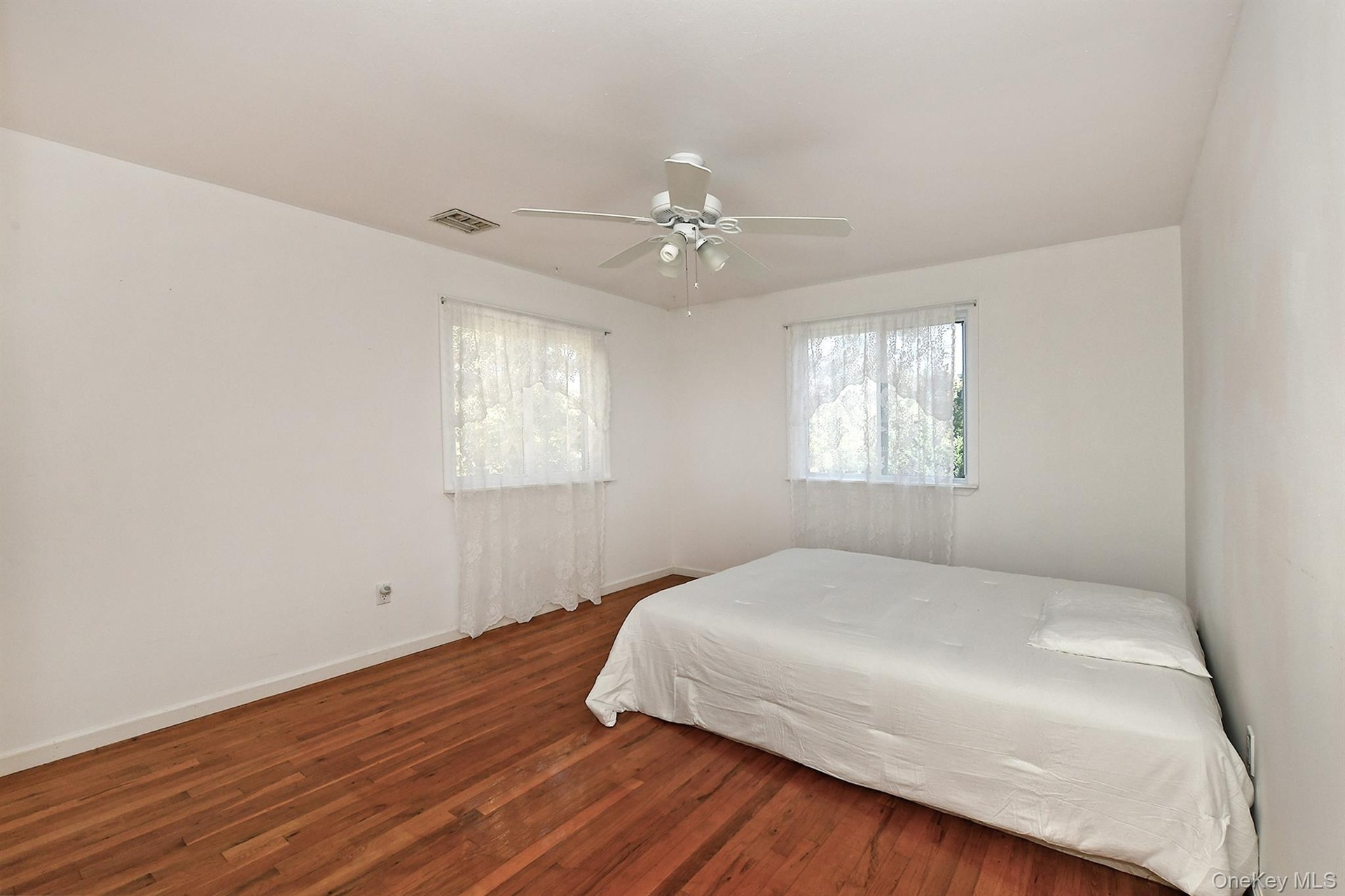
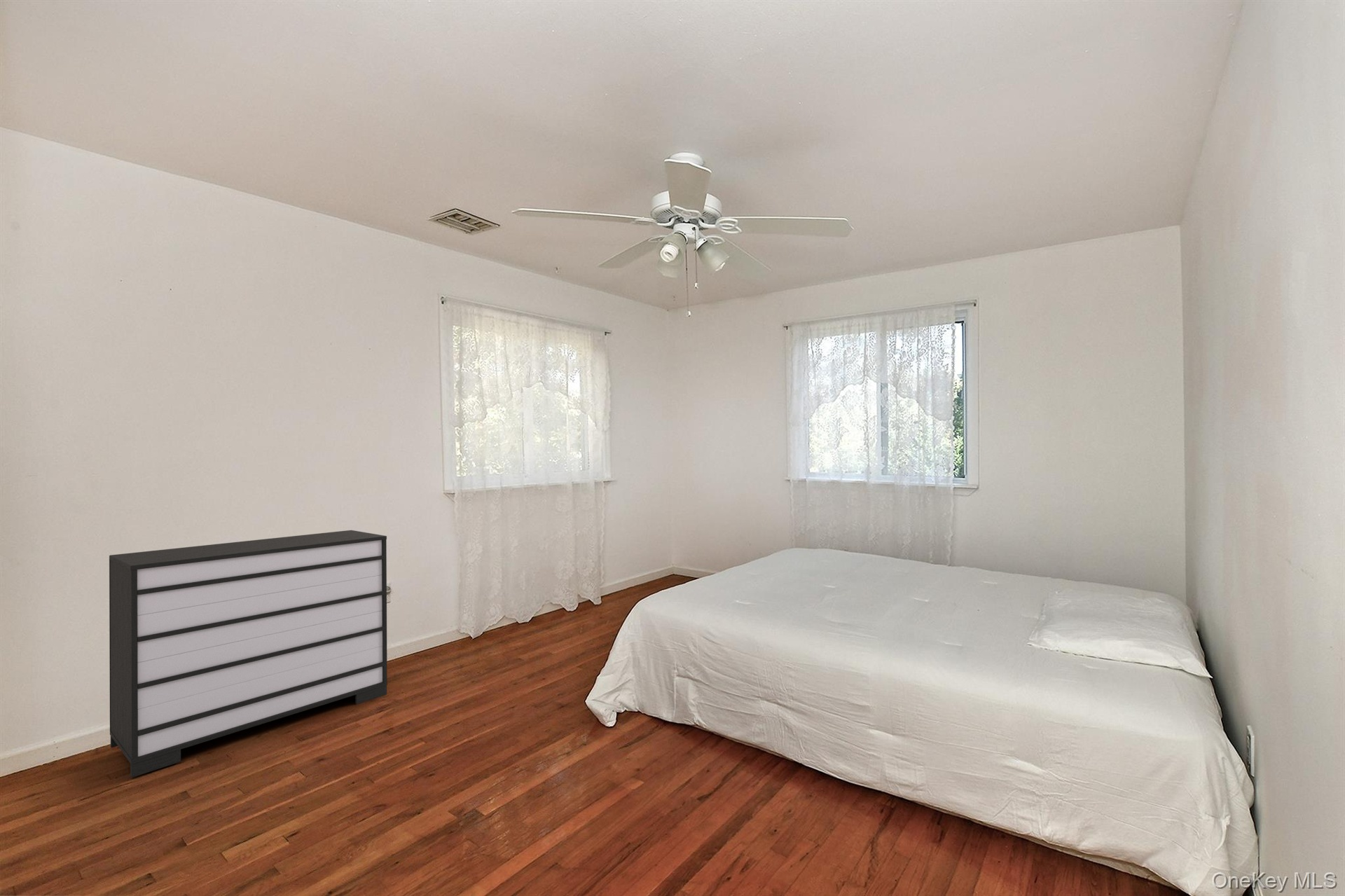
+ dresser [109,530,388,778]
